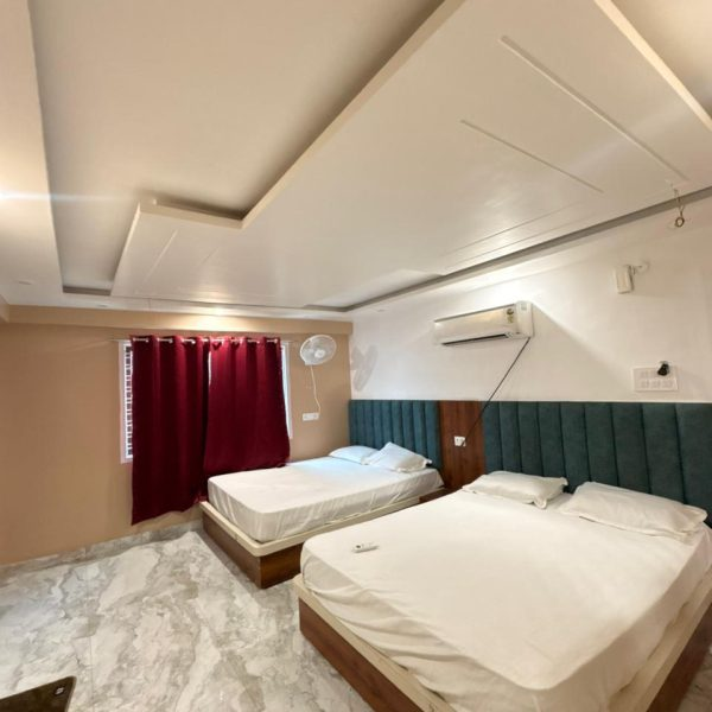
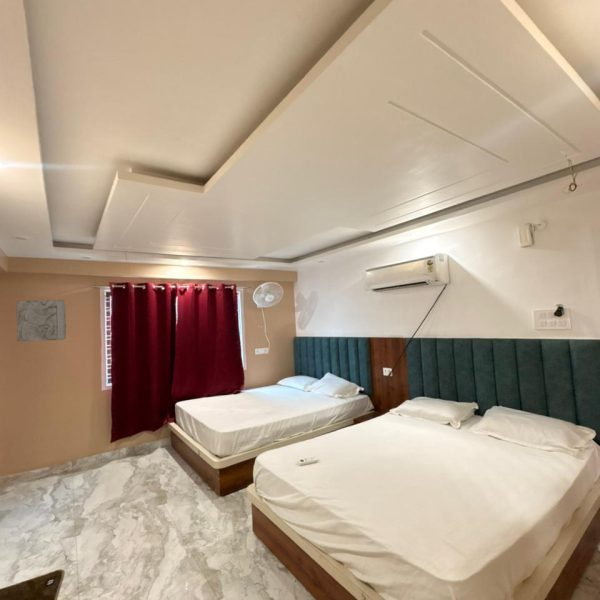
+ relief panel [15,299,67,342]
